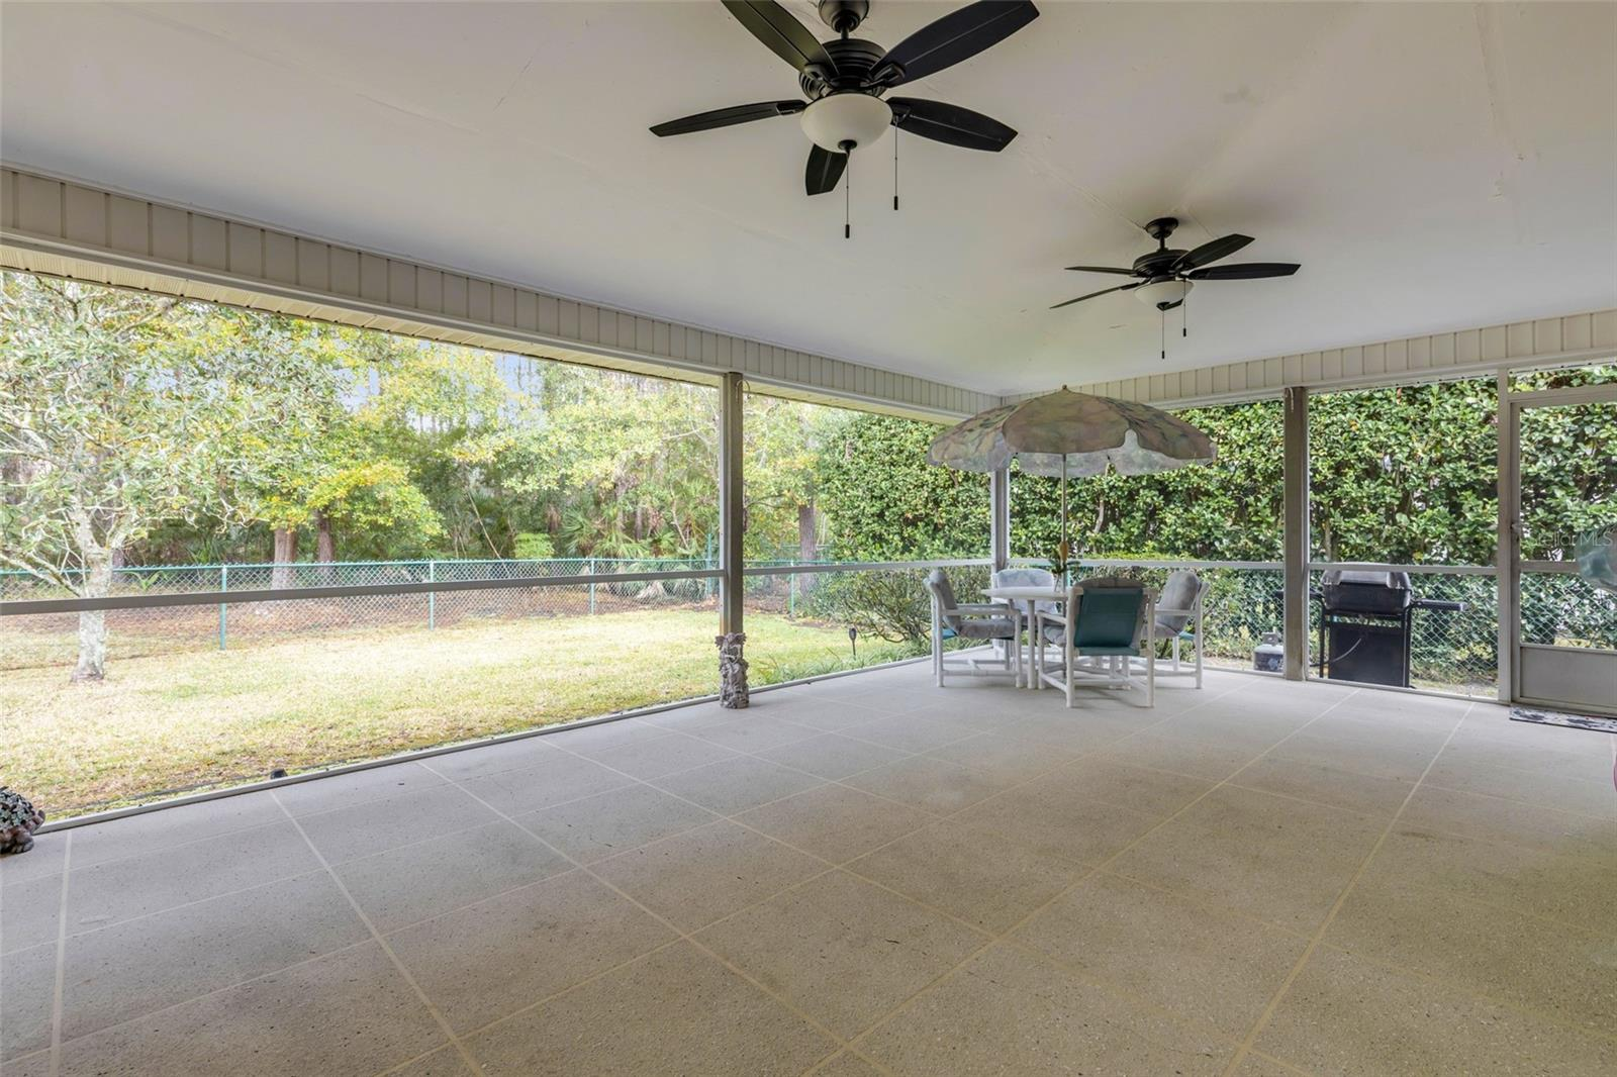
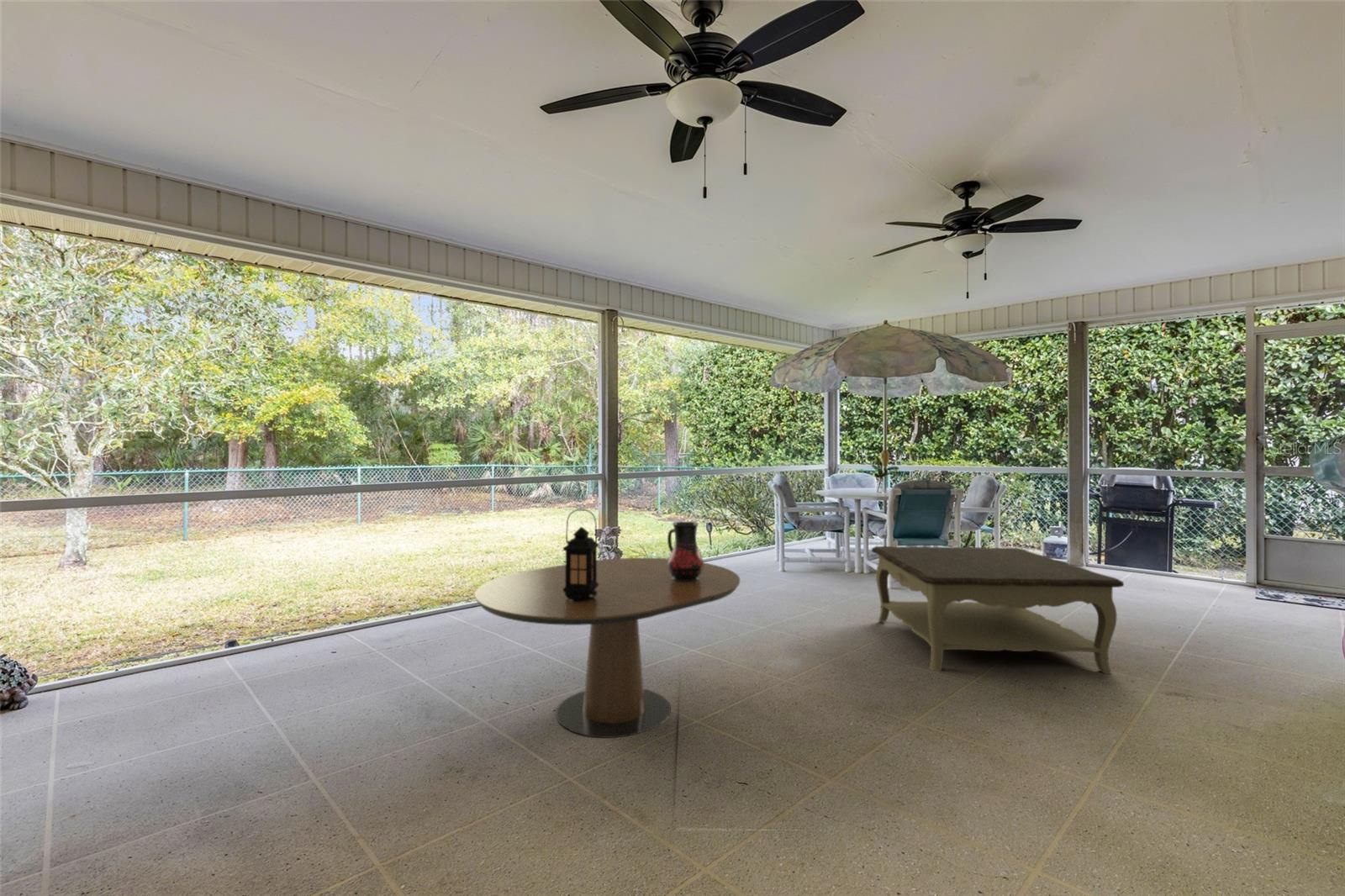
+ dining table [474,557,741,739]
+ lantern [562,509,600,601]
+ coffee table [871,546,1125,675]
+ pitcher [667,521,704,582]
